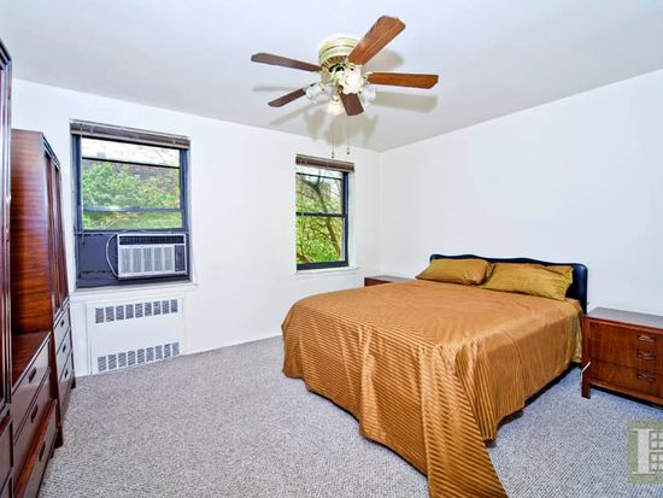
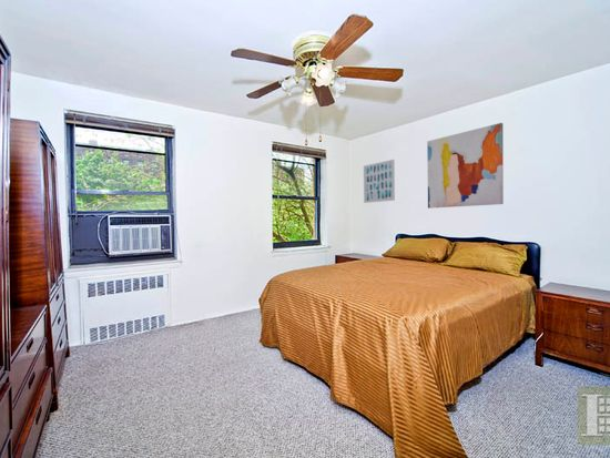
+ wall art [426,122,505,210]
+ wall art [363,159,396,204]
